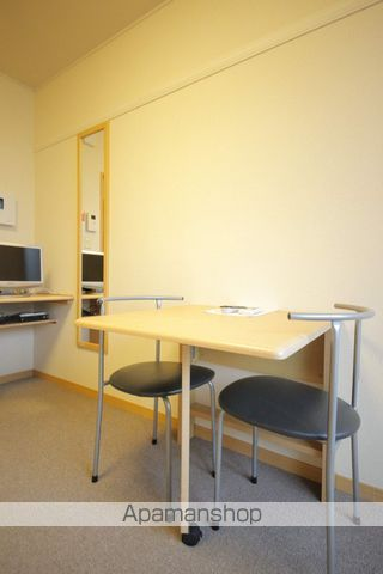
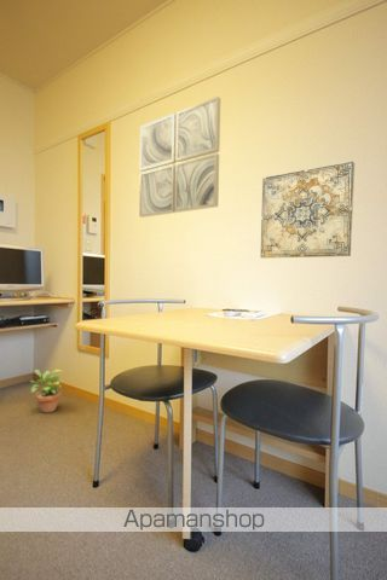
+ wall art [138,95,221,219]
+ potted plant [29,369,64,414]
+ wall art [260,160,356,260]
